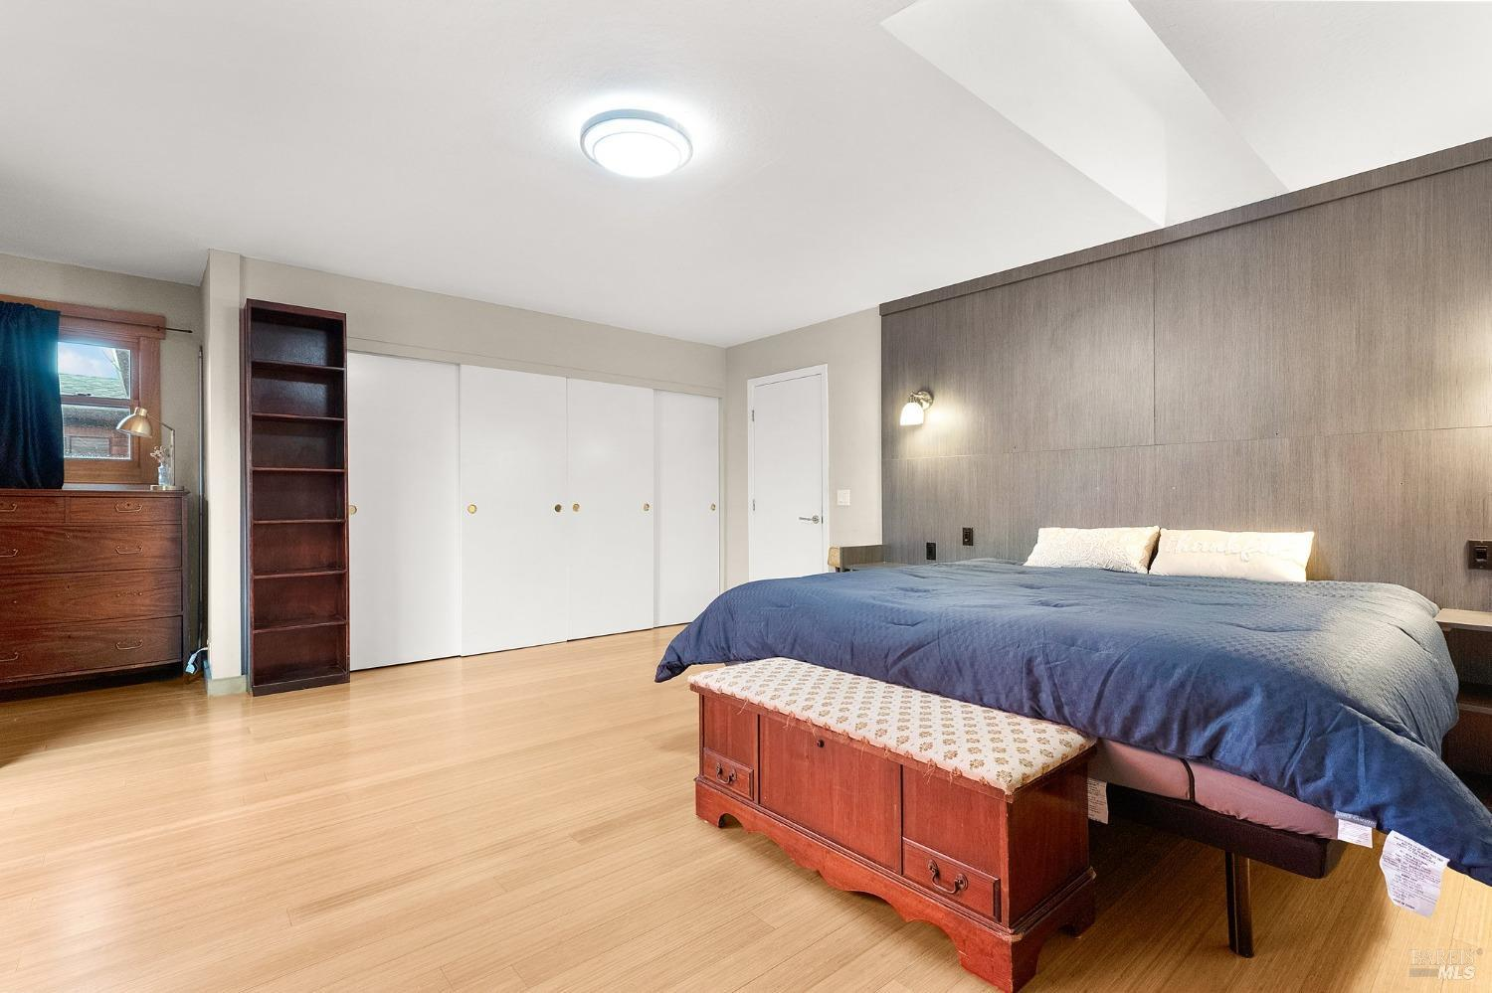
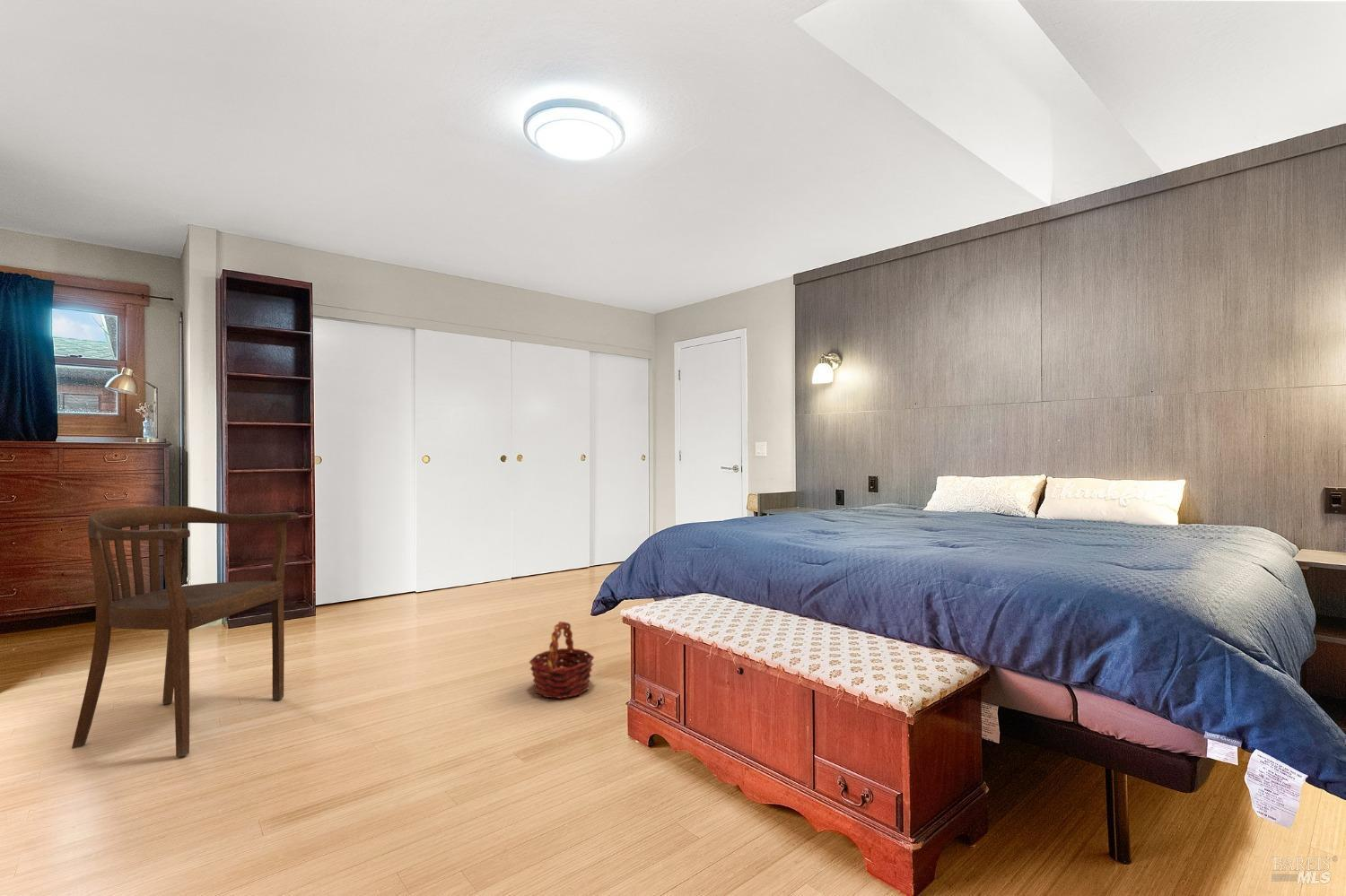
+ basket [529,621,595,700]
+ armchair [71,505,300,757]
